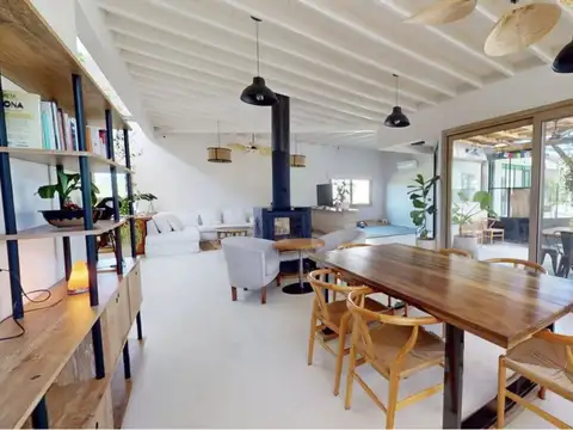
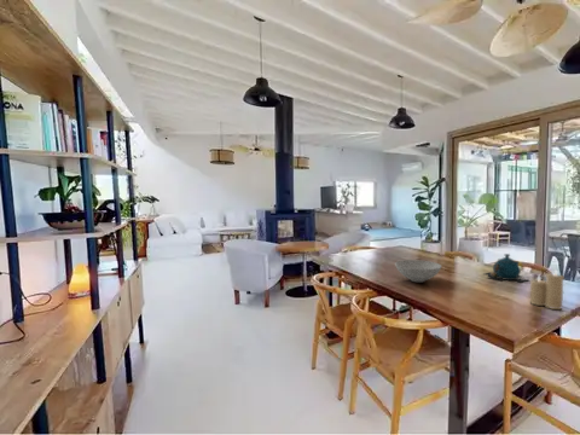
+ candle [529,268,566,311]
+ bowl [394,259,442,283]
+ teapot [483,253,532,284]
